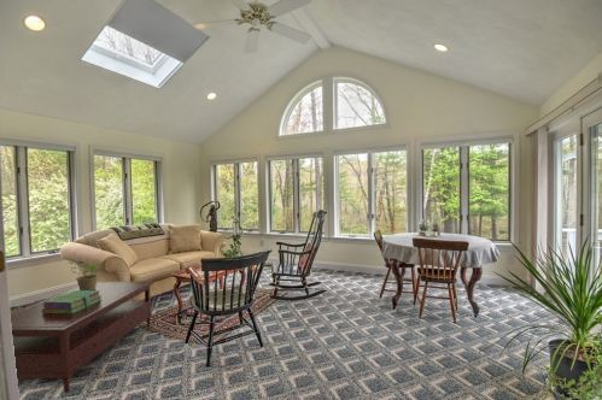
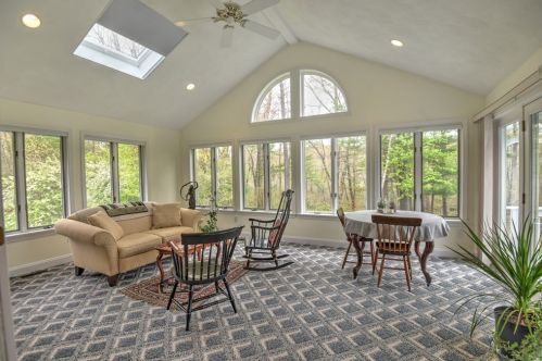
- coffee table [10,280,154,394]
- potted plant [68,260,101,290]
- stack of books [42,290,101,313]
